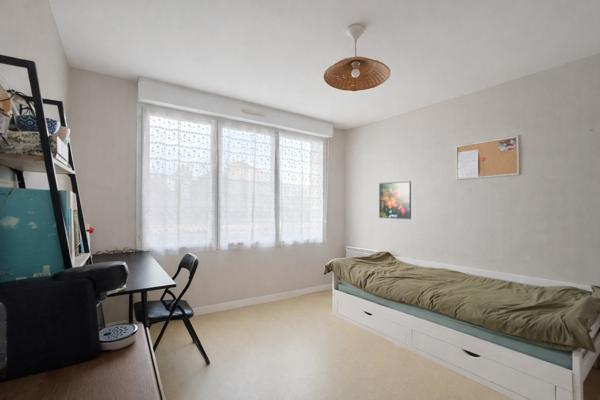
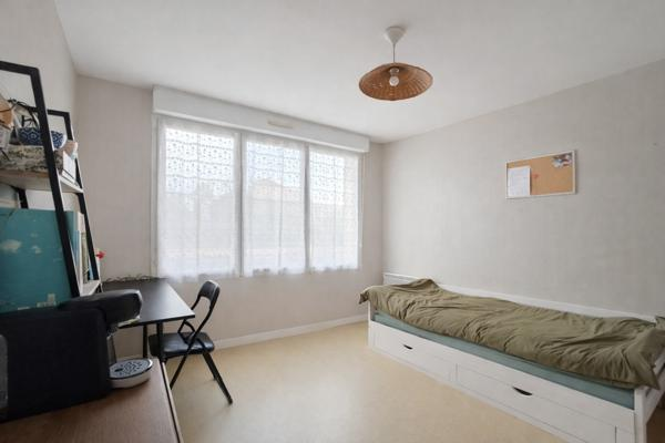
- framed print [378,180,412,220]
